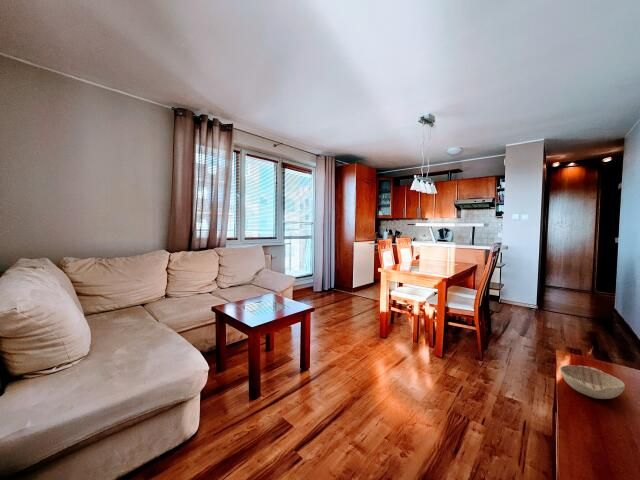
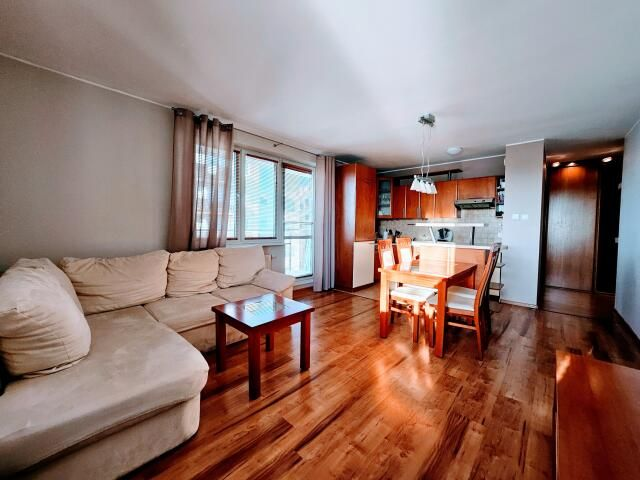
- decorative bowl [559,364,626,400]
